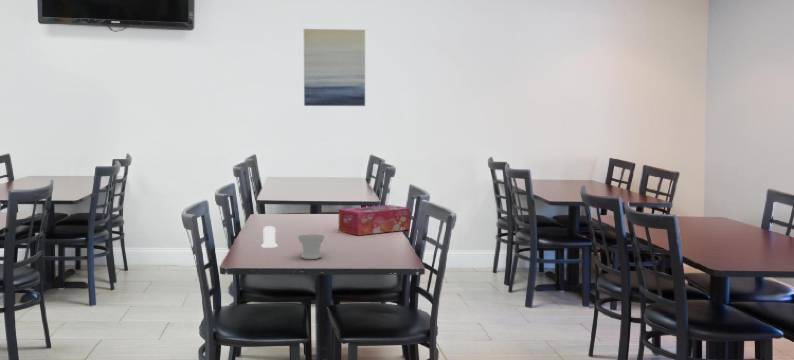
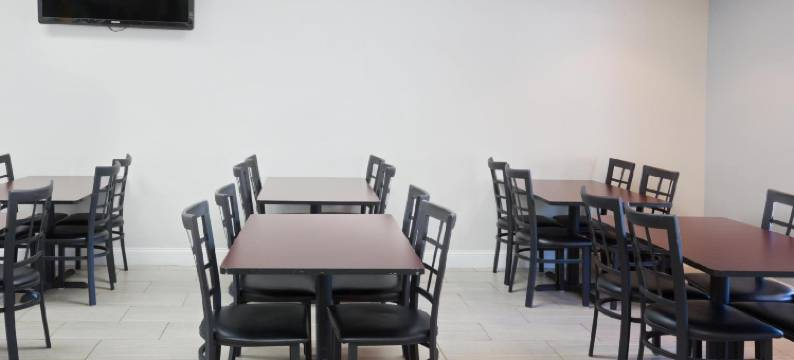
- salt shaker [260,225,279,249]
- tissue box [338,204,411,236]
- wall art [303,28,366,107]
- cup [297,234,326,260]
